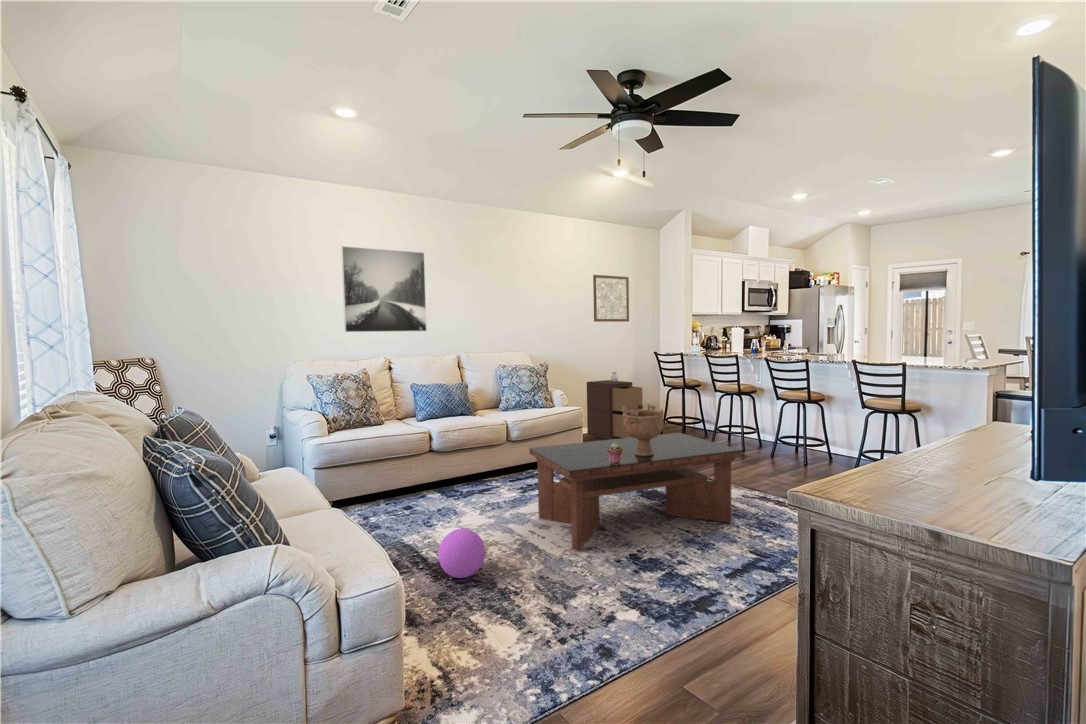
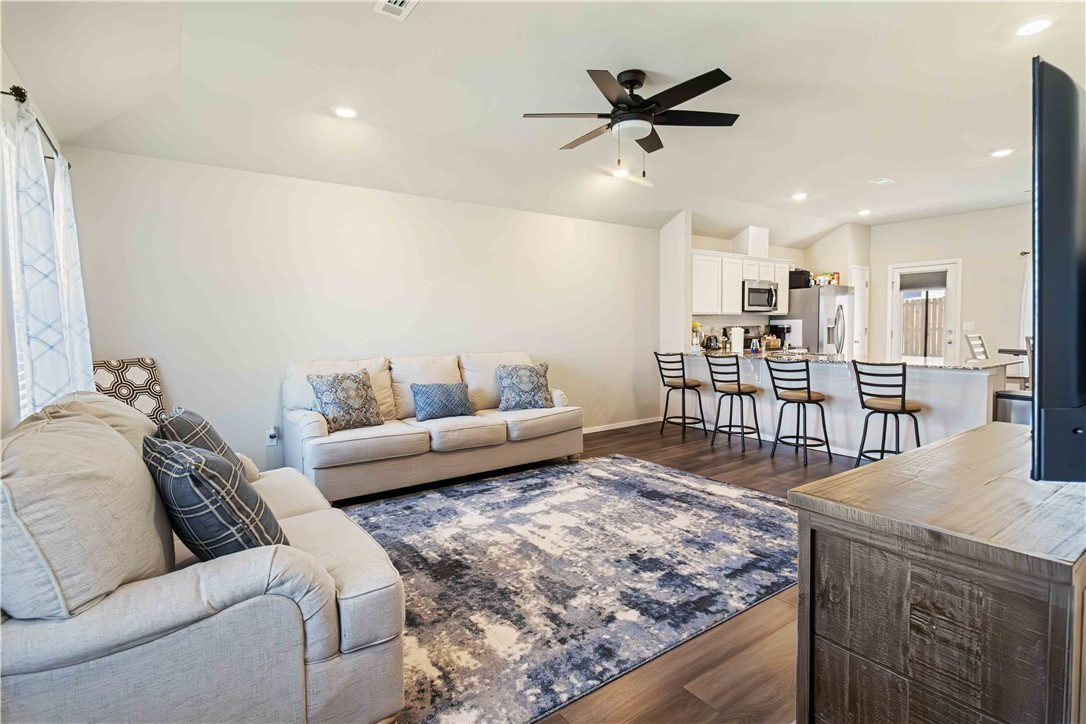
- coffee table [528,432,743,552]
- decorative bowl [622,403,665,456]
- ball [437,528,486,579]
- wall art [592,274,630,323]
- storage cabinet [586,371,644,440]
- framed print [340,245,428,333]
- potted succulent [607,443,623,464]
